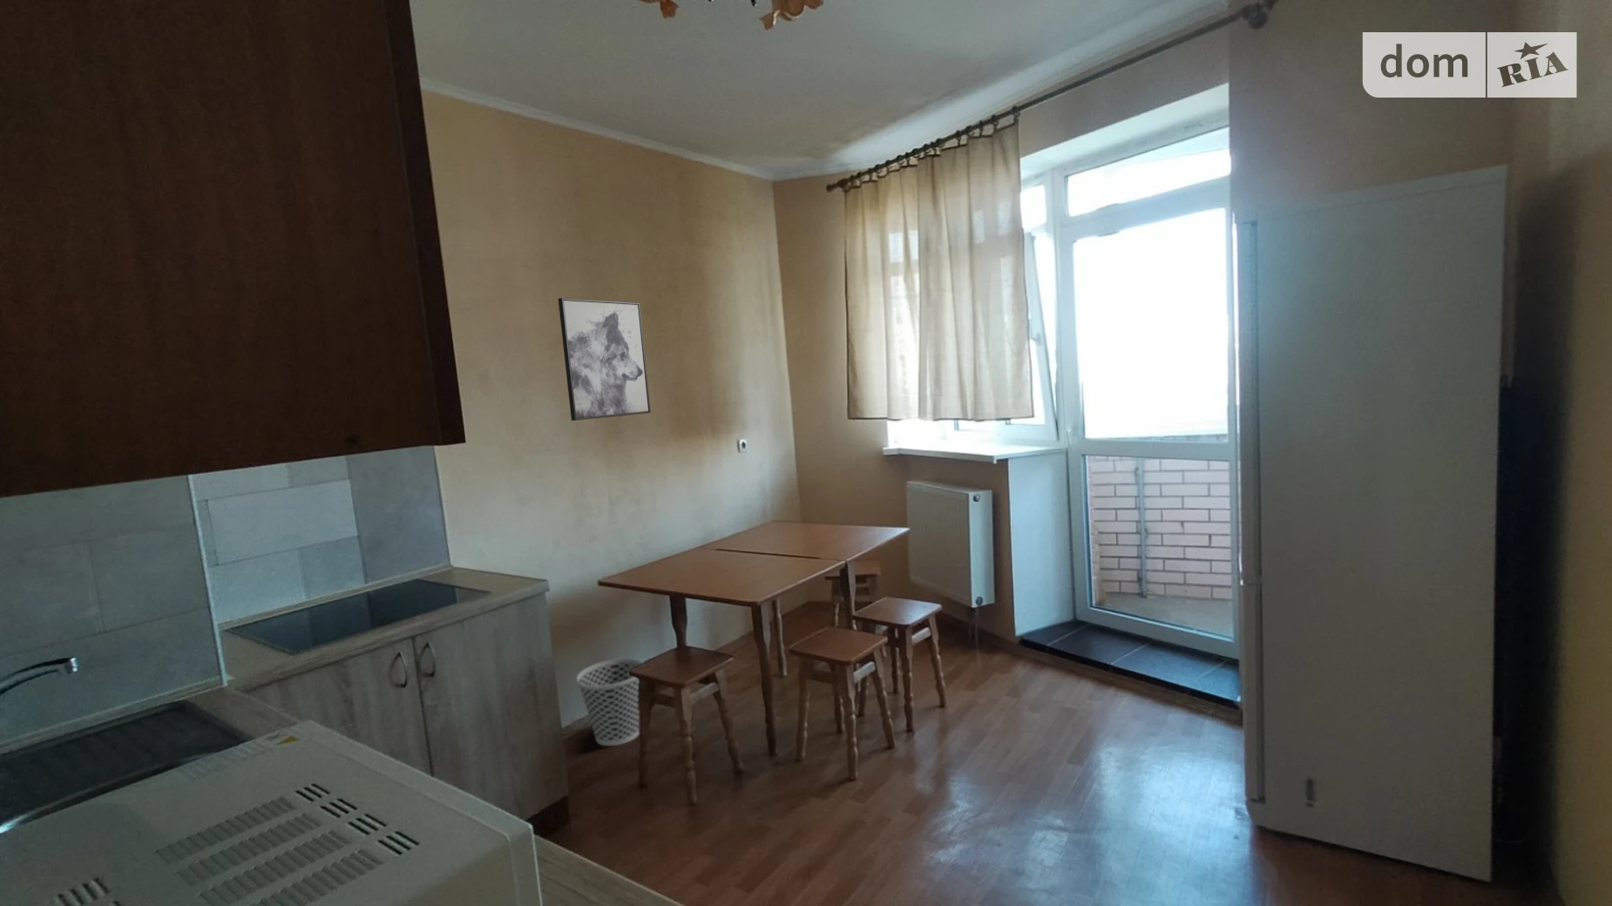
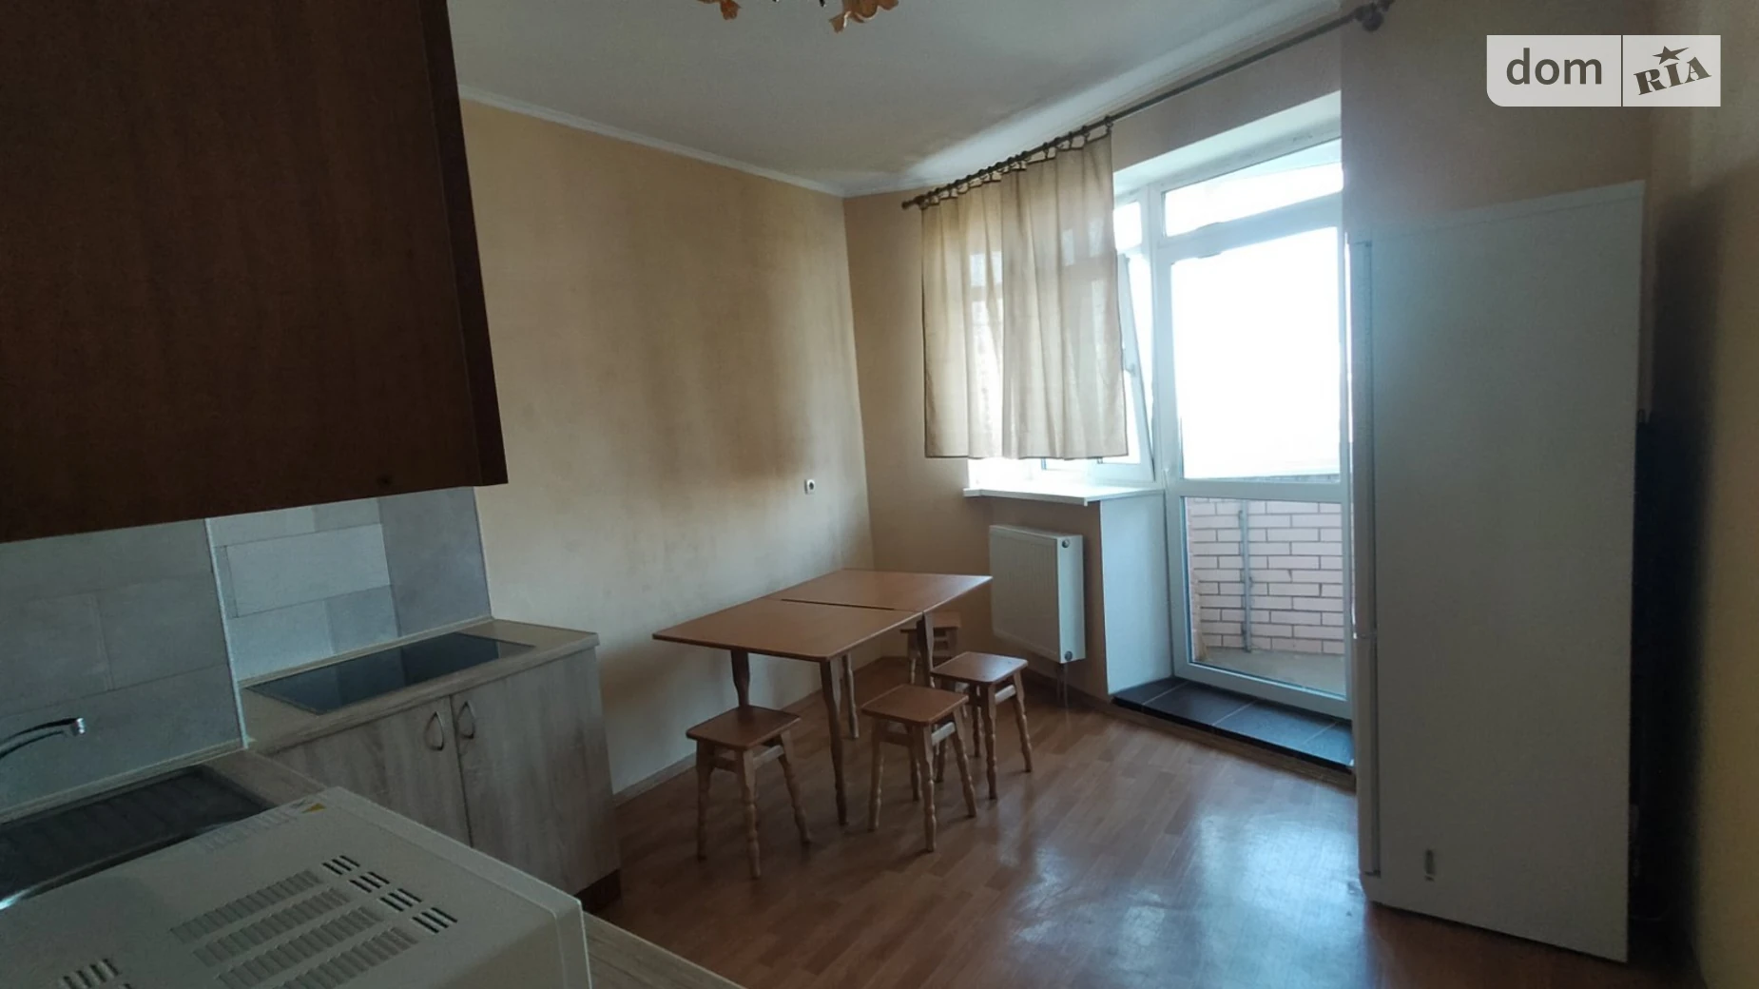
- wastebasket [576,658,644,747]
- wall art [558,298,652,421]
